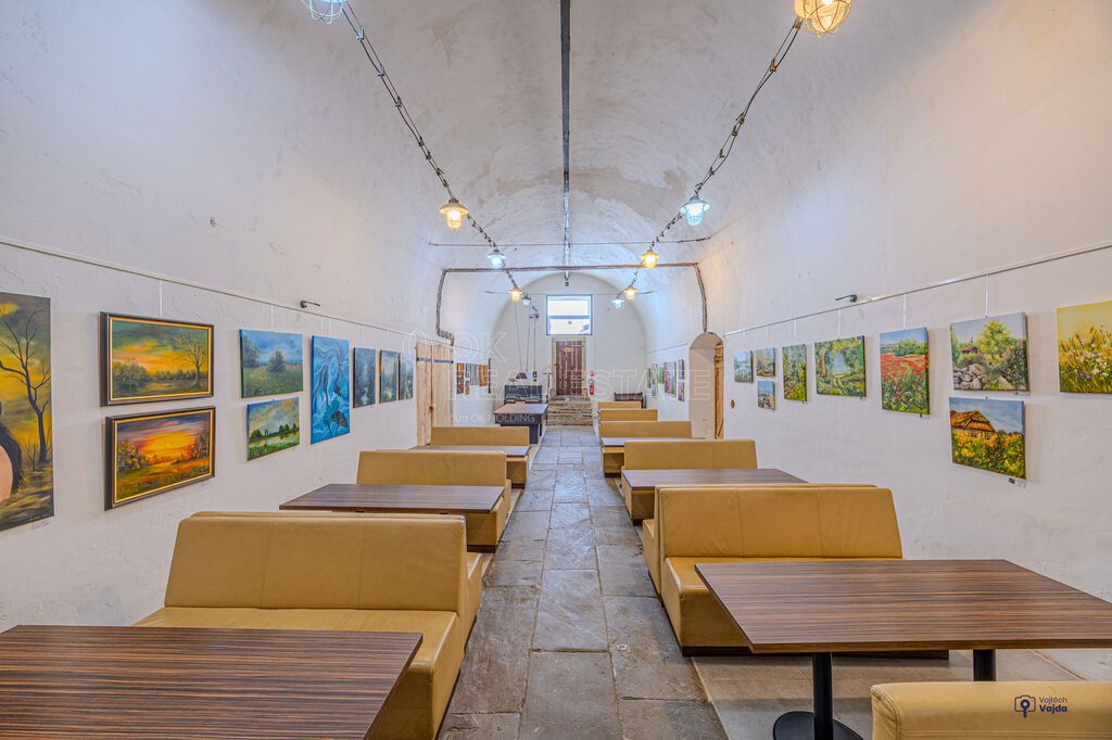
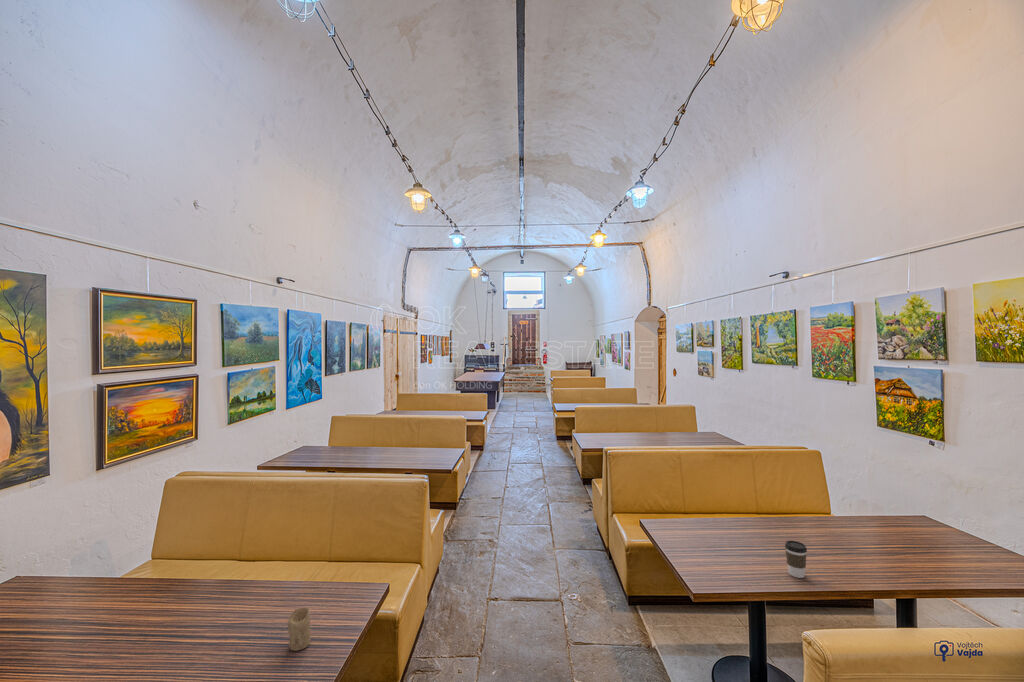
+ coffee cup [784,540,808,579]
+ candle [286,606,311,652]
